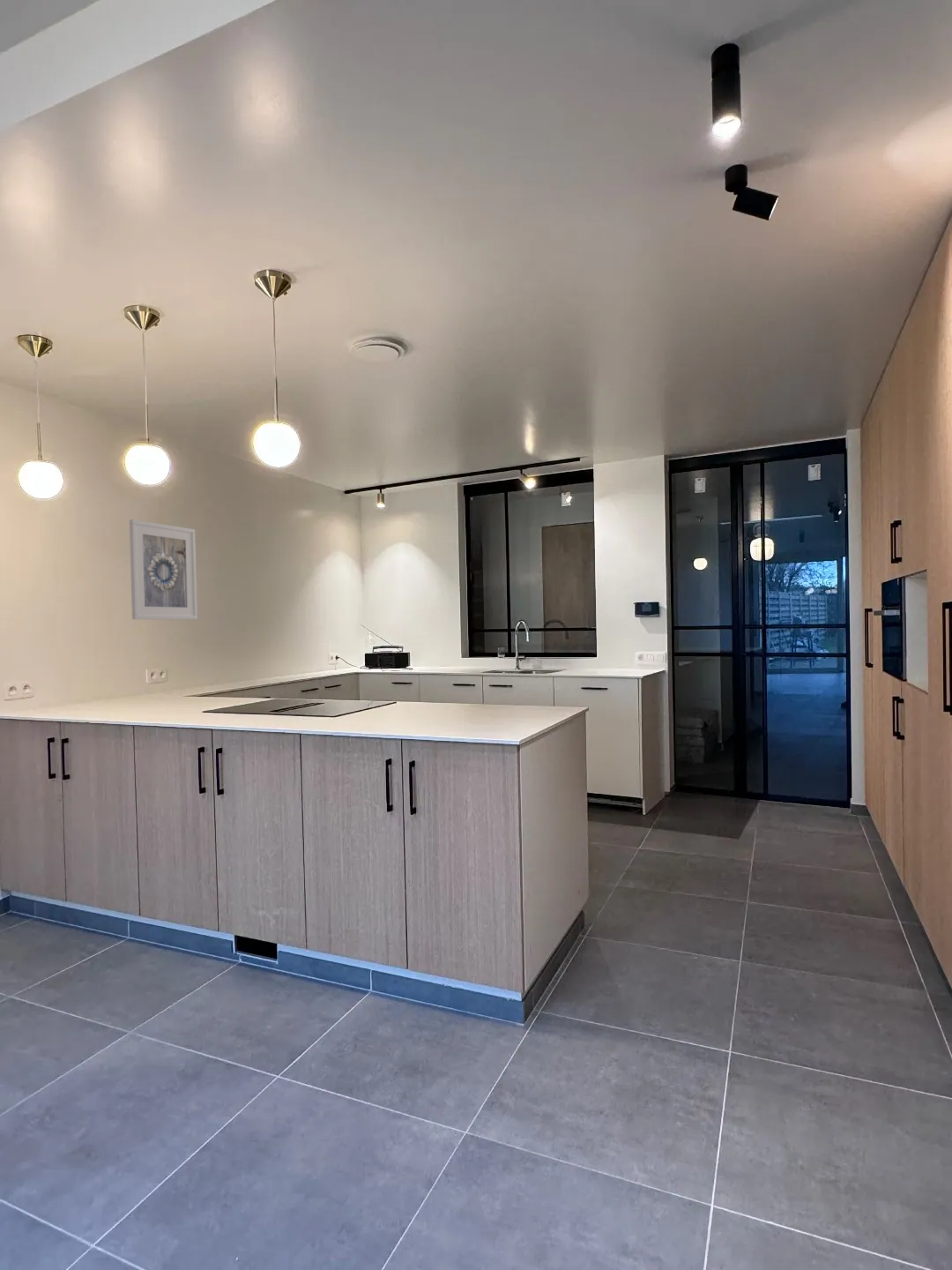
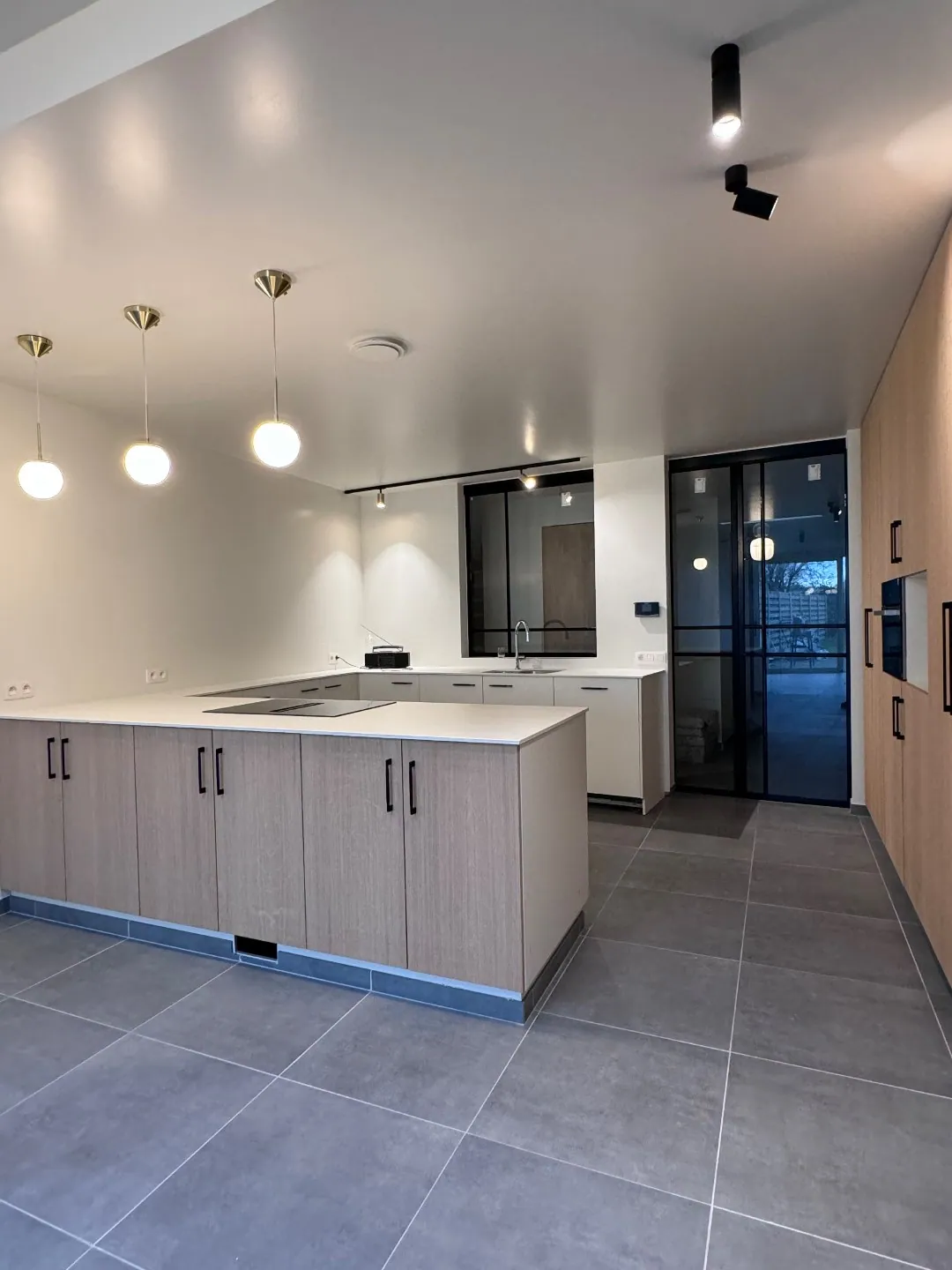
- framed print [129,519,198,620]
